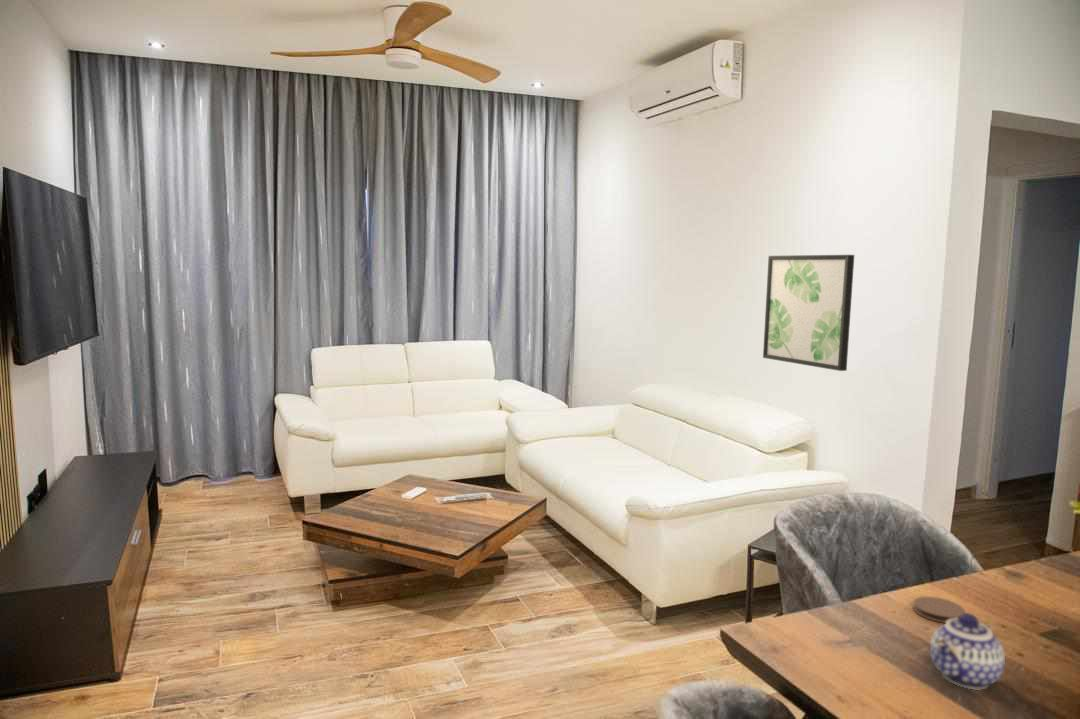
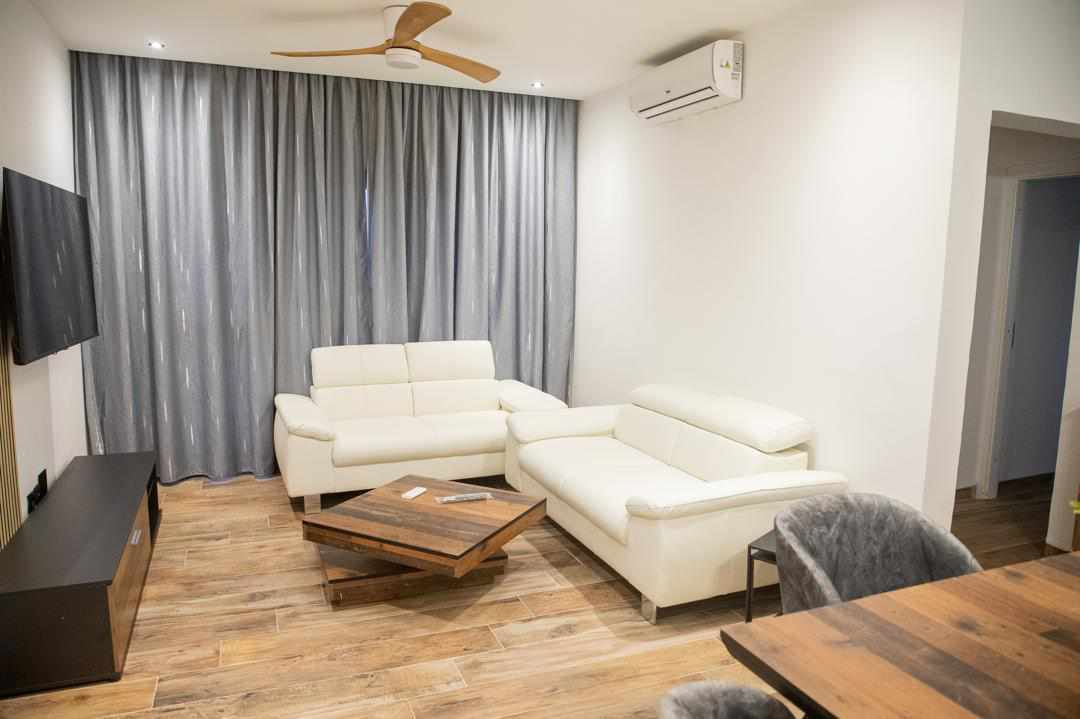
- coaster [912,595,966,624]
- teapot [929,612,1006,690]
- wall art [762,254,855,372]
